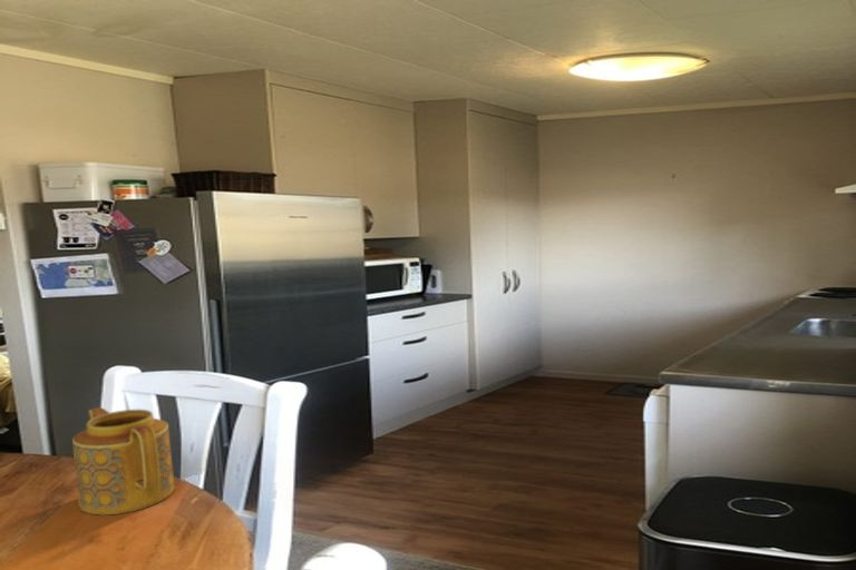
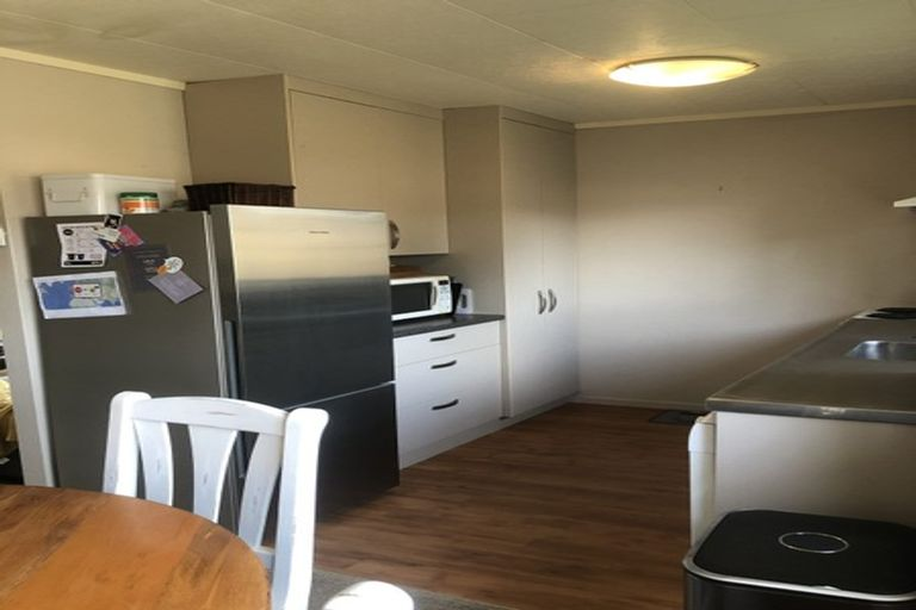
- teapot [71,406,176,517]
